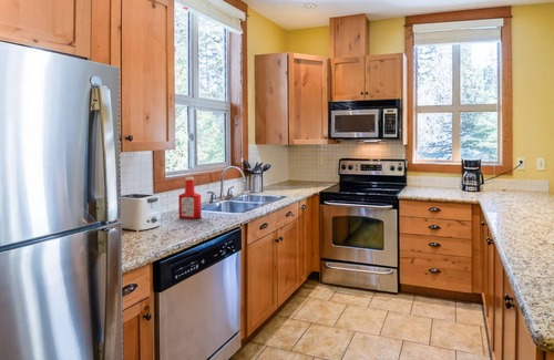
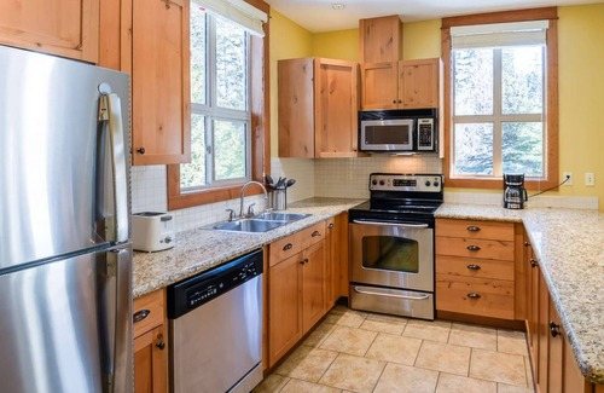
- soap bottle [177,176,202,219]
